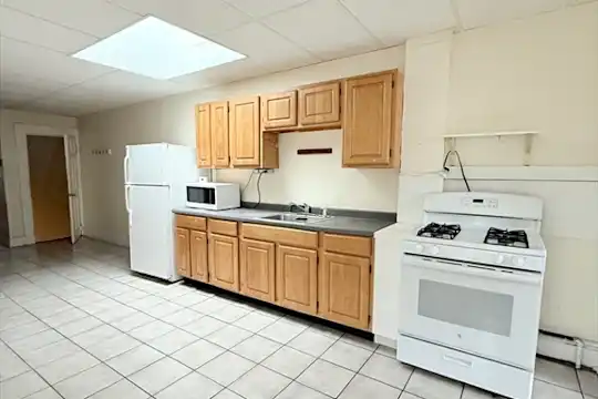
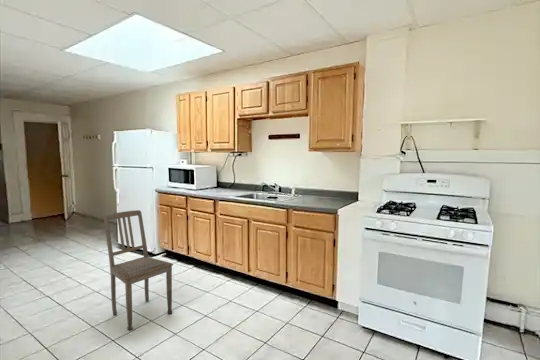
+ dining chair [103,209,174,331]
